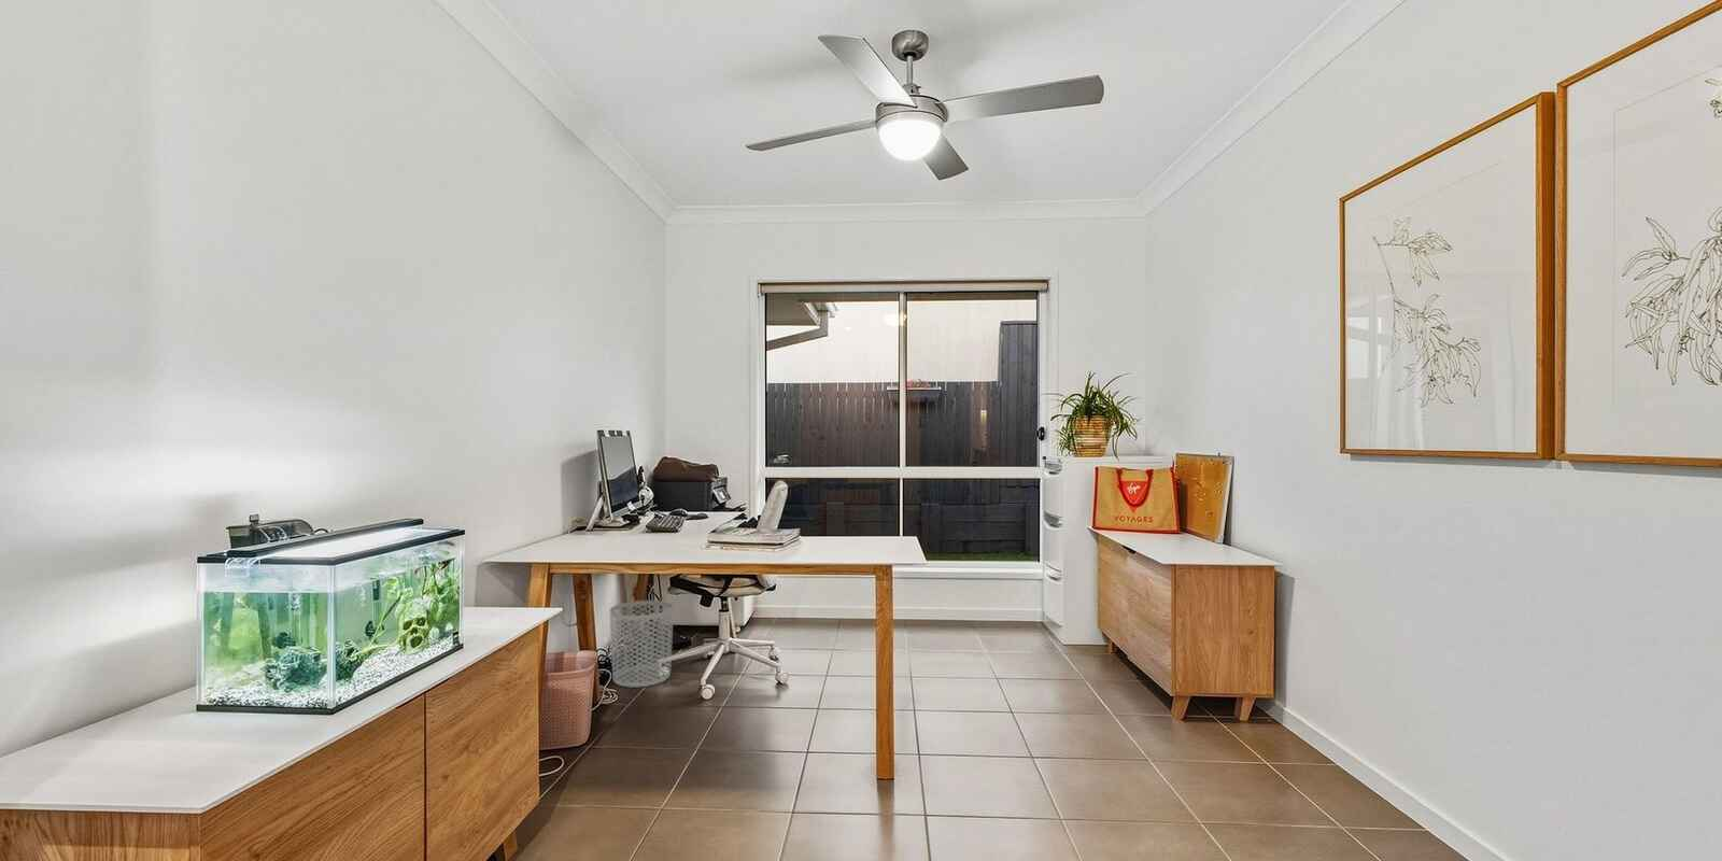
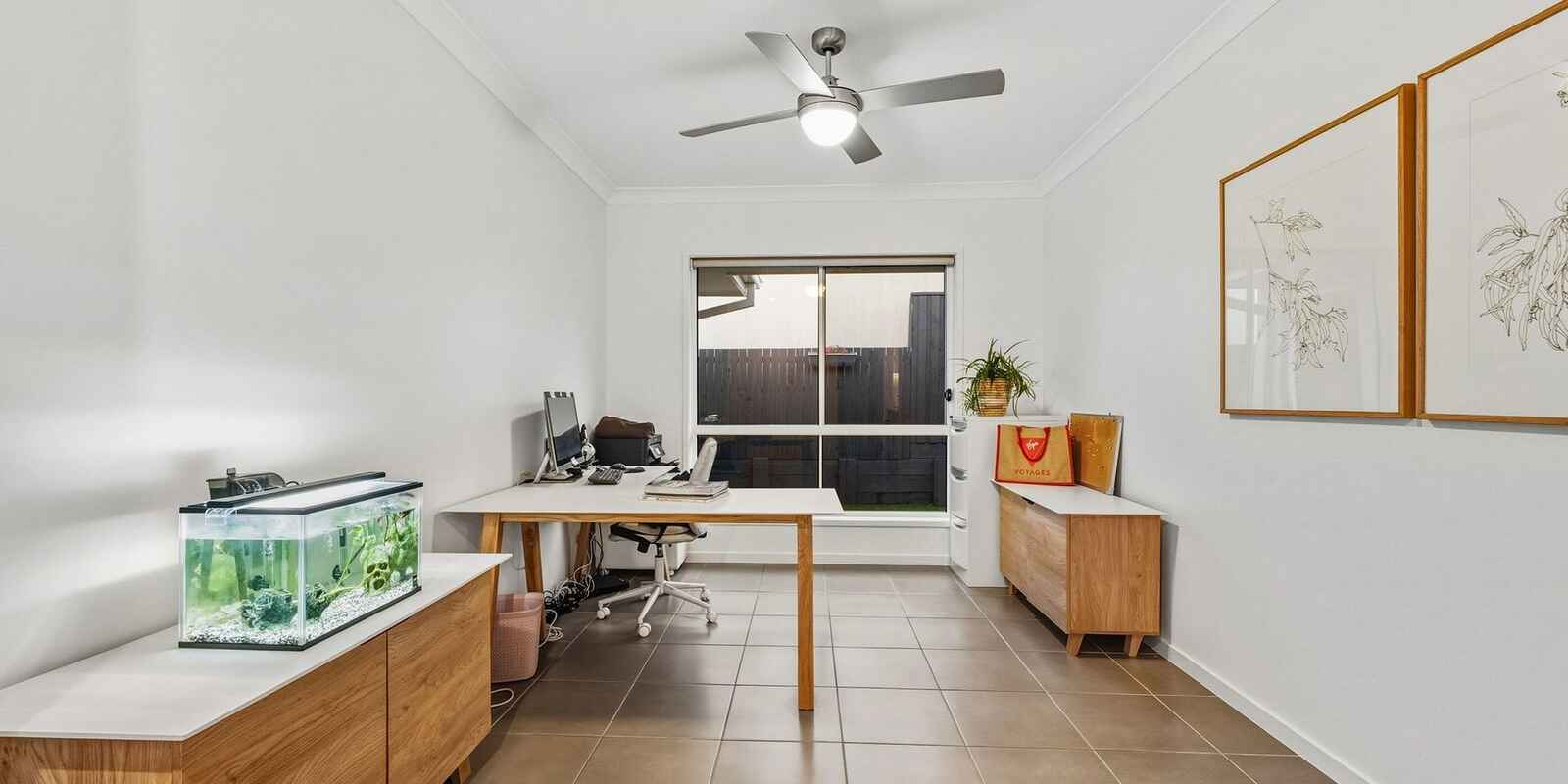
- waste bin [610,600,674,689]
